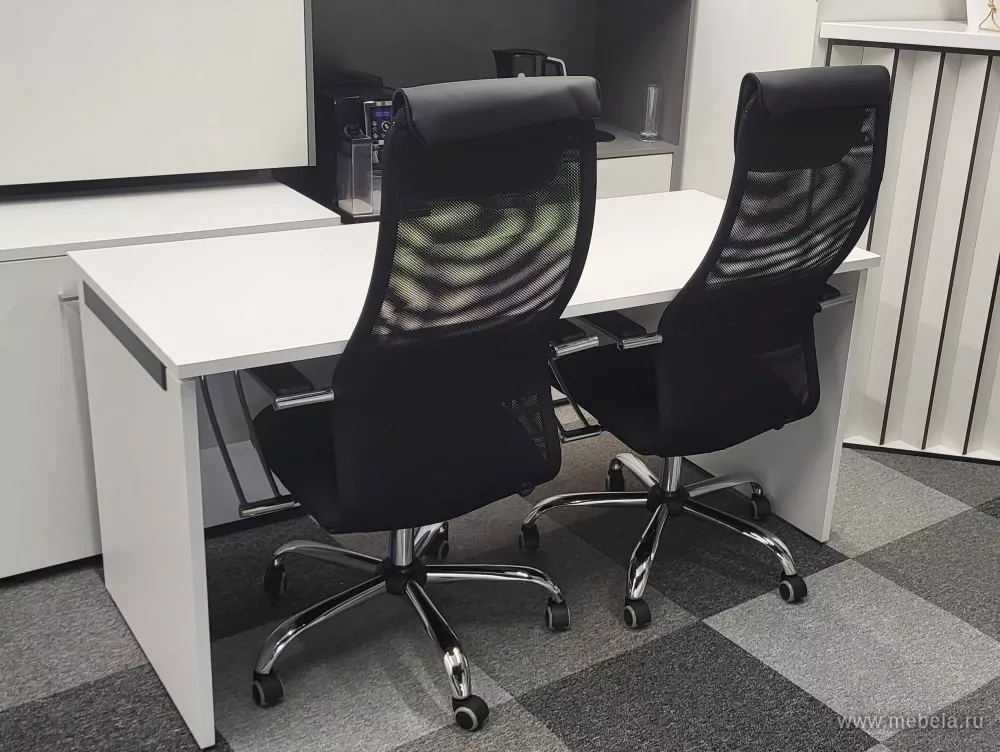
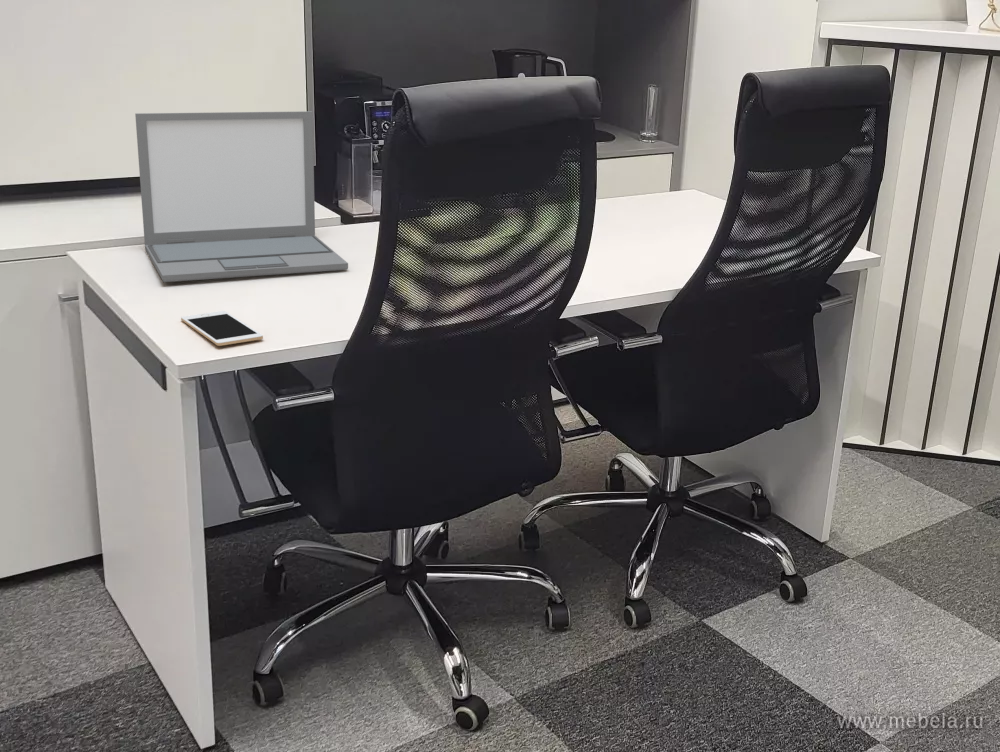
+ cell phone [180,310,264,347]
+ laptop [134,110,349,283]
